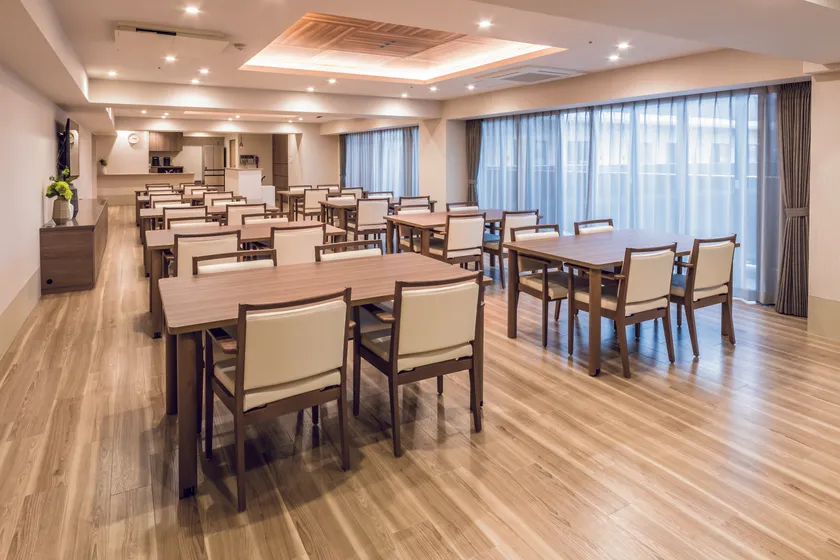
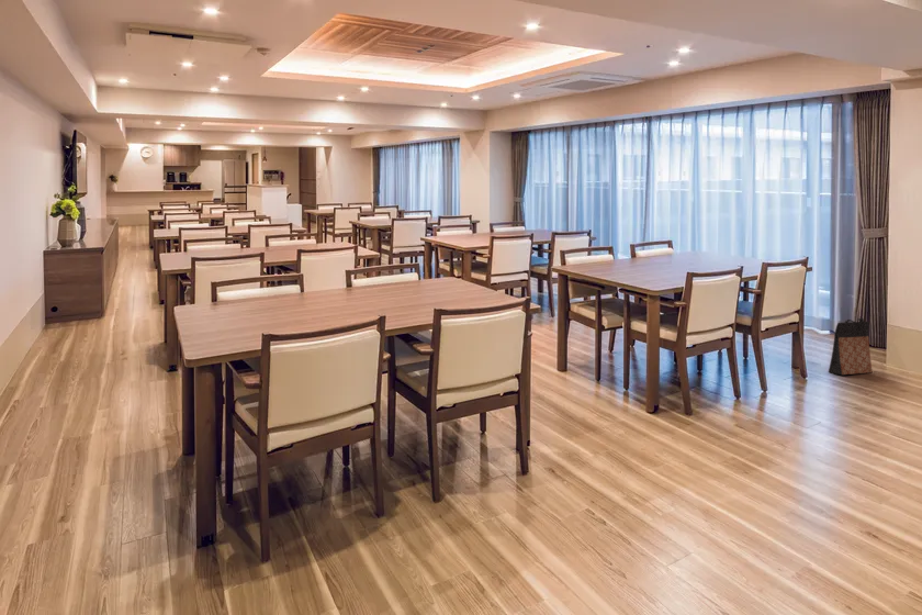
+ bag [828,316,874,376]
